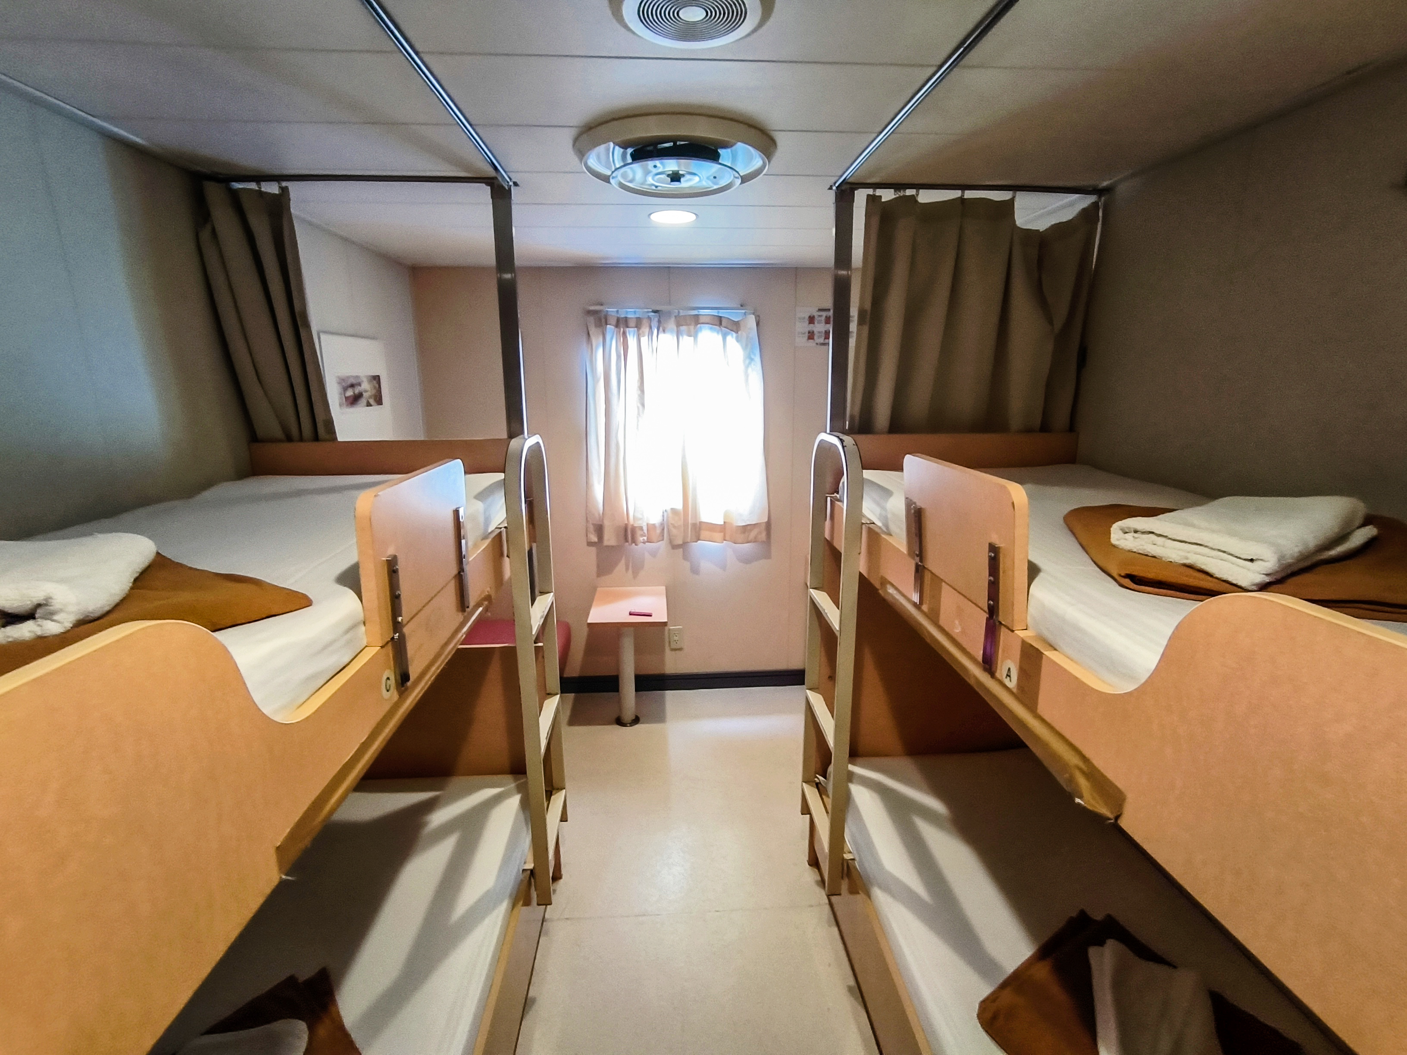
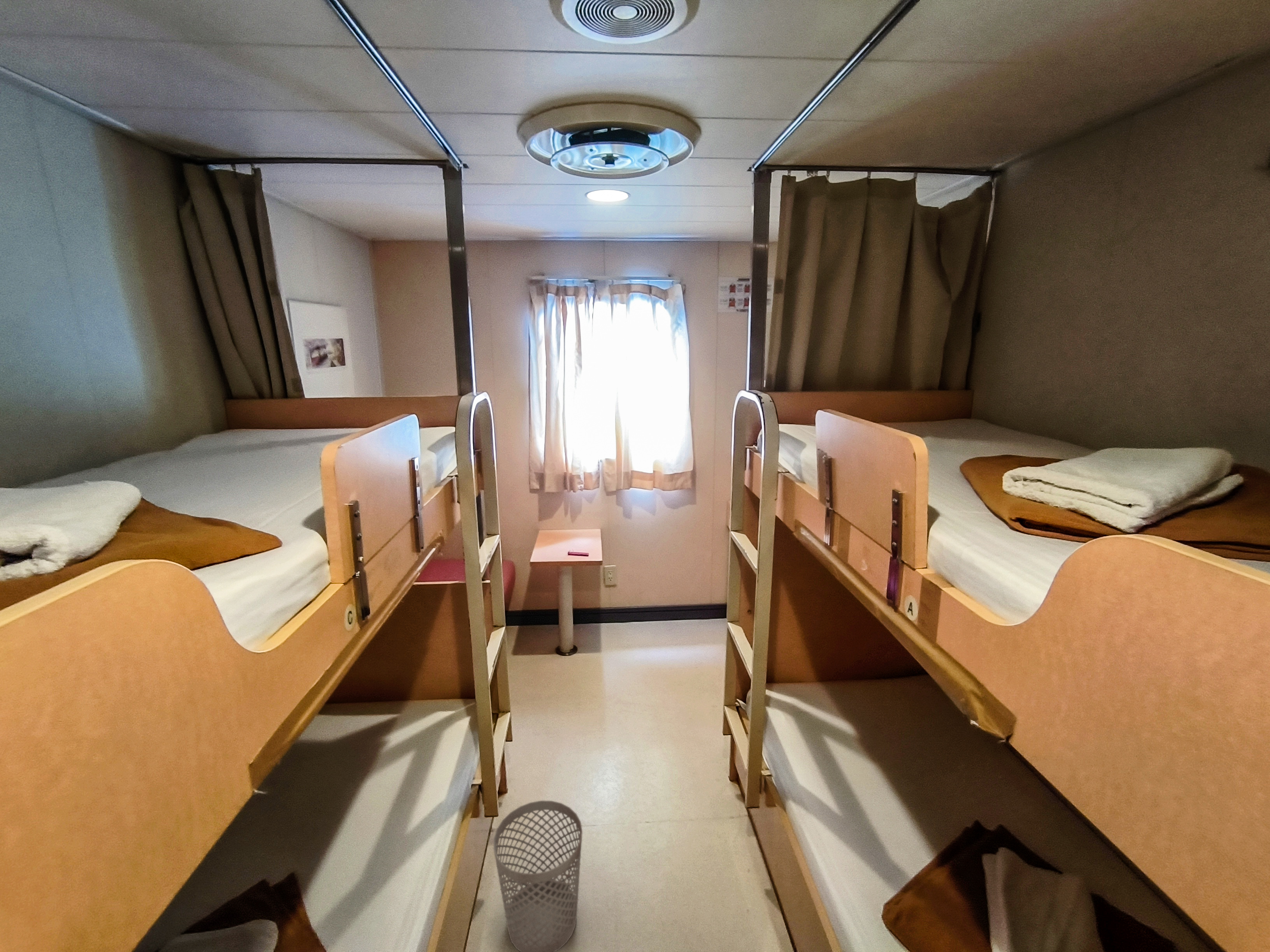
+ wastebasket [493,800,583,952]
